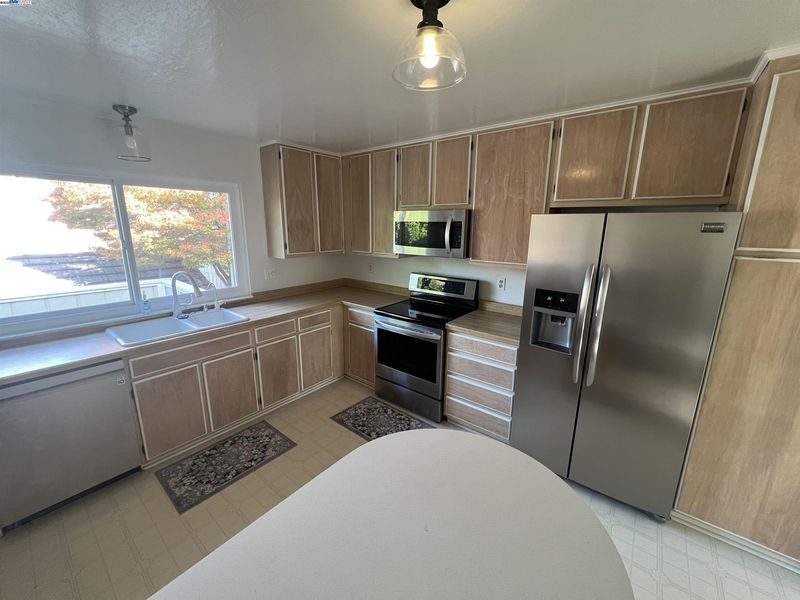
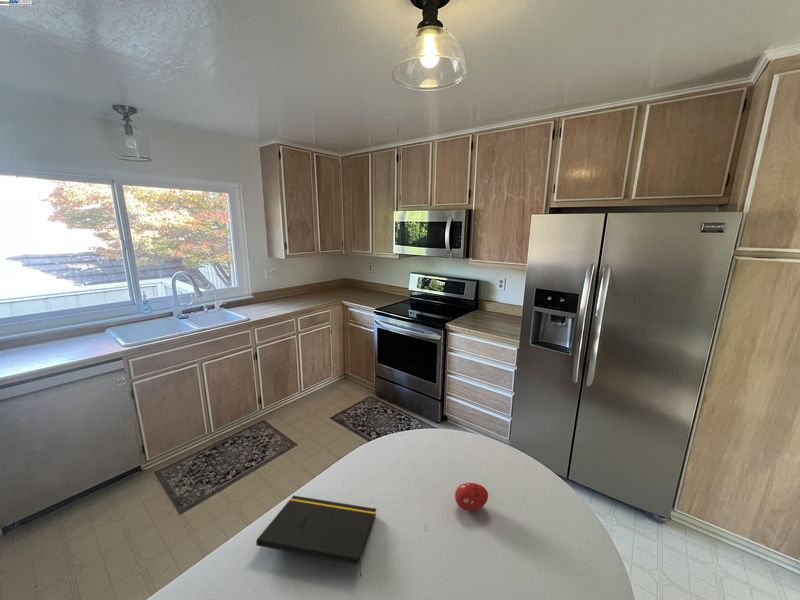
+ fruit [454,482,489,512]
+ notepad [255,495,377,577]
